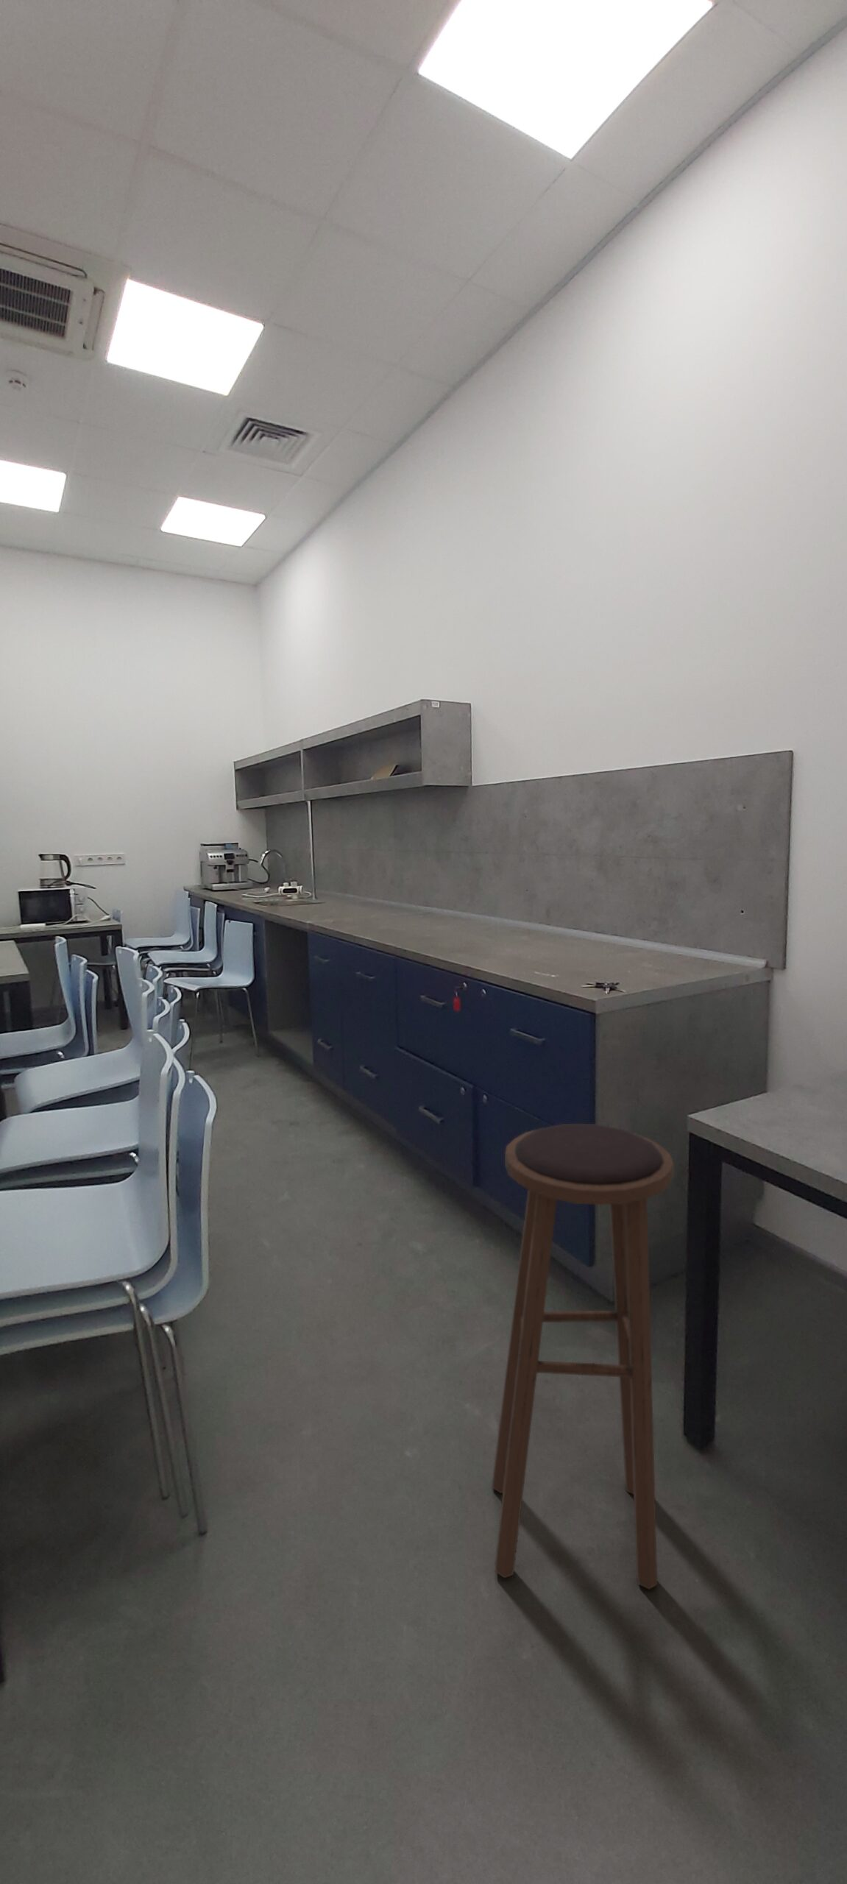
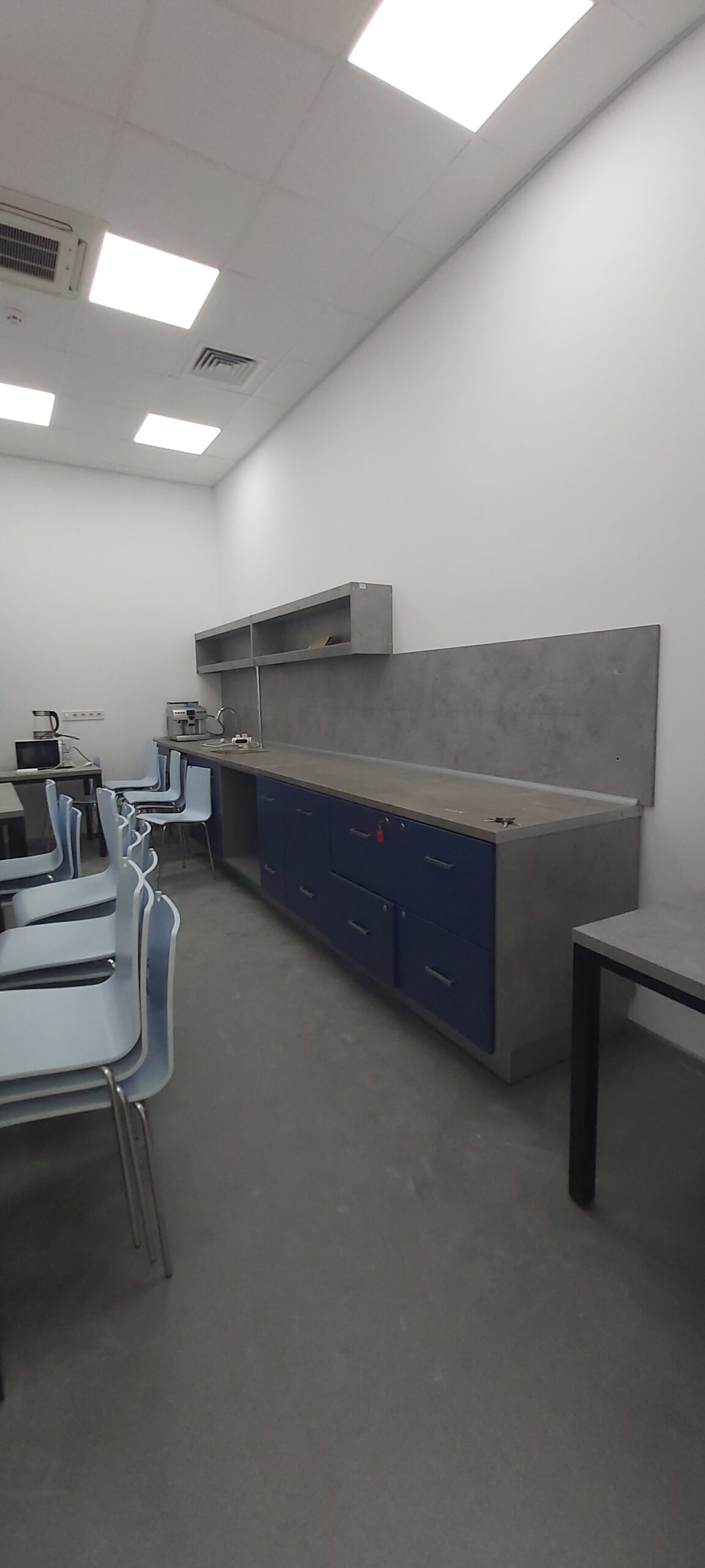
- stool [491,1123,675,1591]
